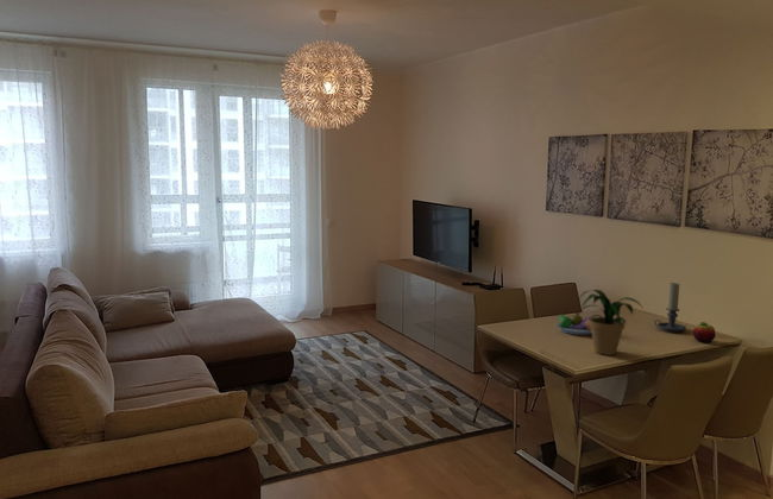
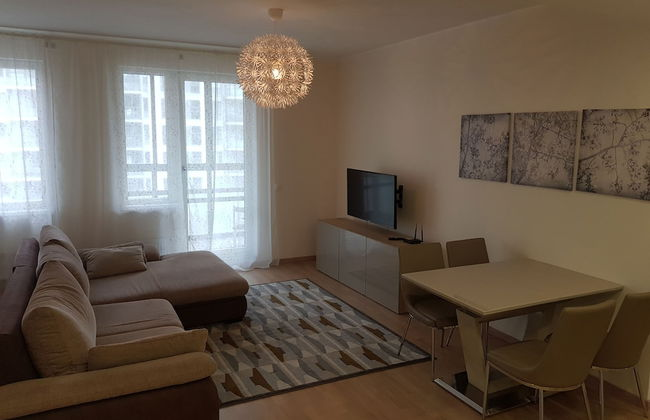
- potted plant [577,289,647,356]
- fruit [692,321,717,343]
- fruit bowl [555,311,592,336]
- candle holder [654,282,687,333]
